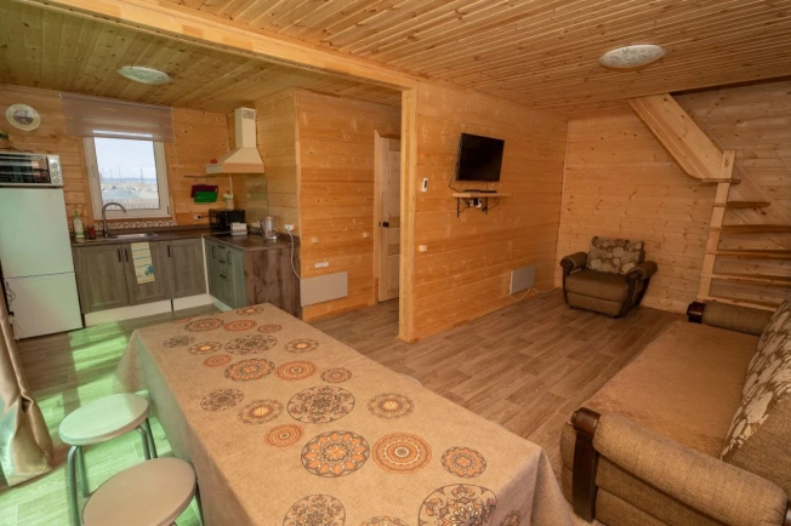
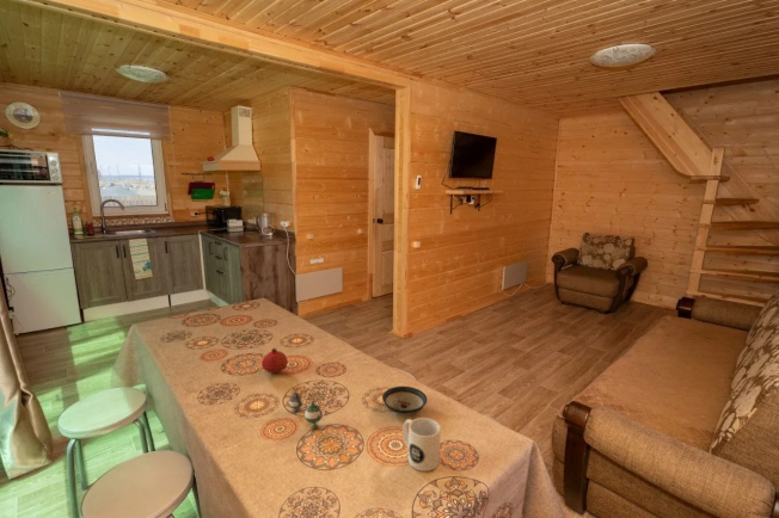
+ fruit [260,346,289,375]
+ saucer [381,386,428,415]
+ teapot [288,391,324,430]
+ mug [401,417,442,473]
